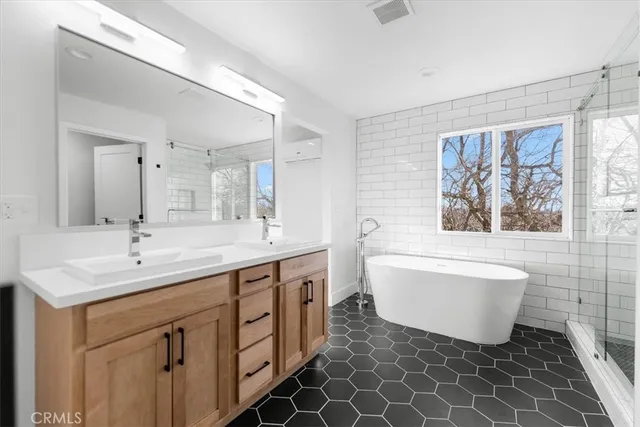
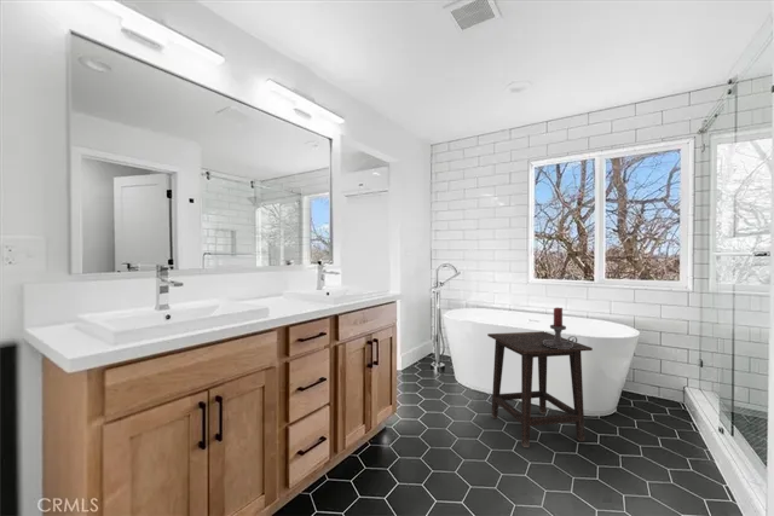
+ side table [486,330,594,448]
+ candle holder [543,307,578,349]
